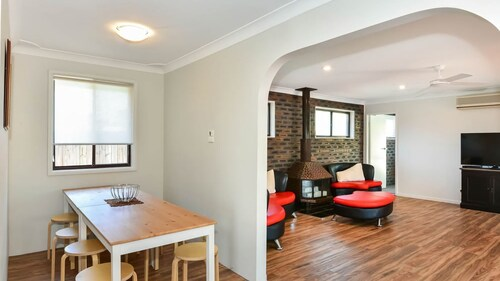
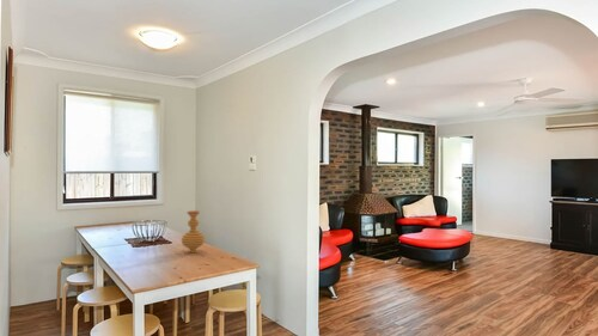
+ vase [181,209,206,253]
